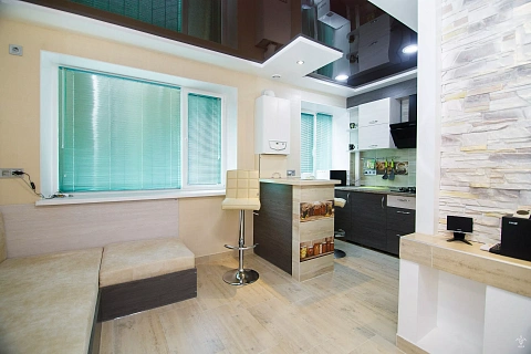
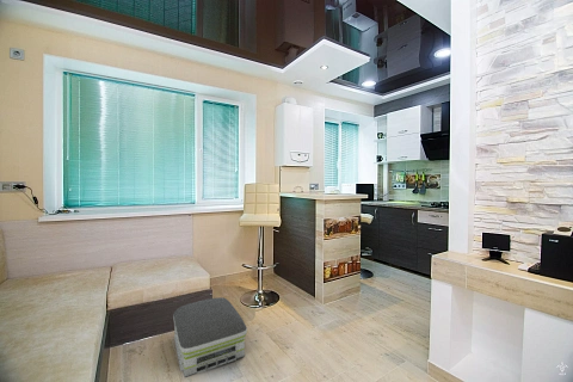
+ air purifier [172,296,248,378]
